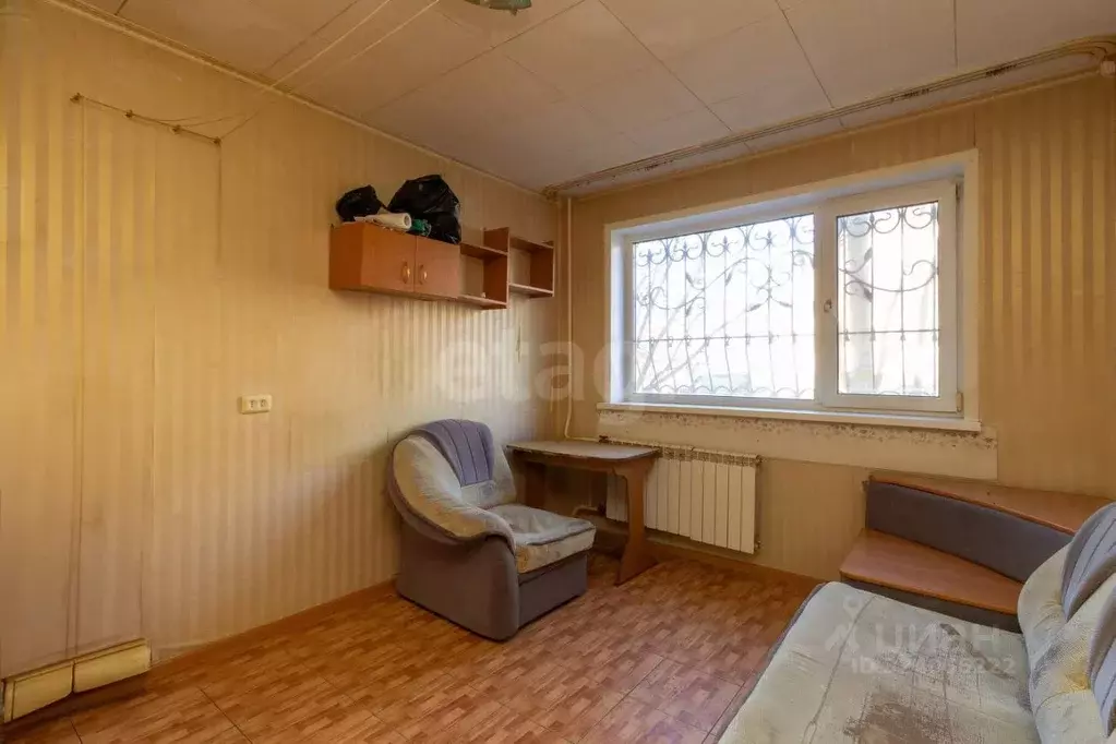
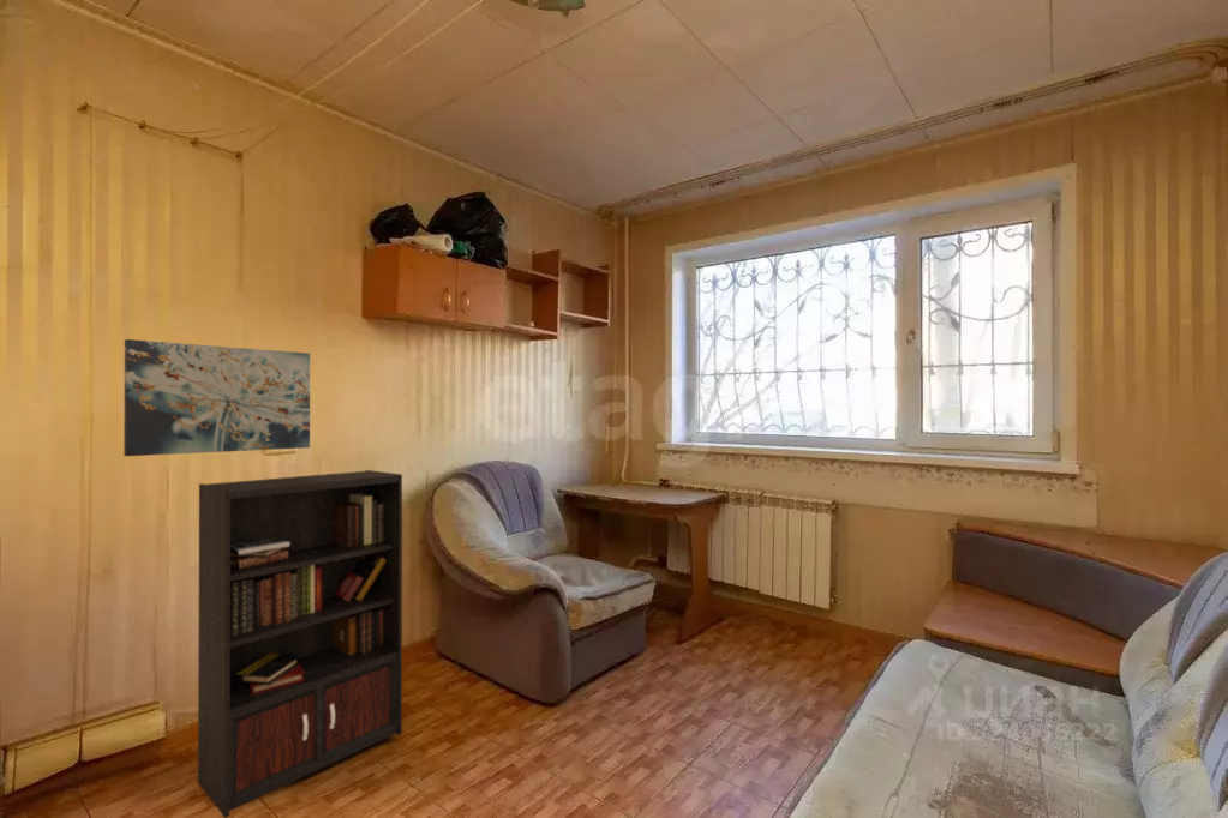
+ bookcase [197,469,403,818]
+ wall art [122,338,311,457]
